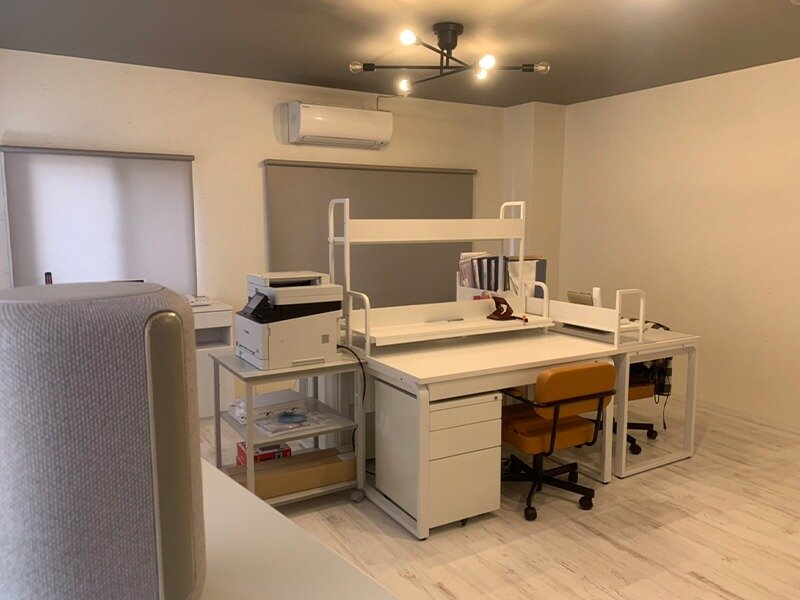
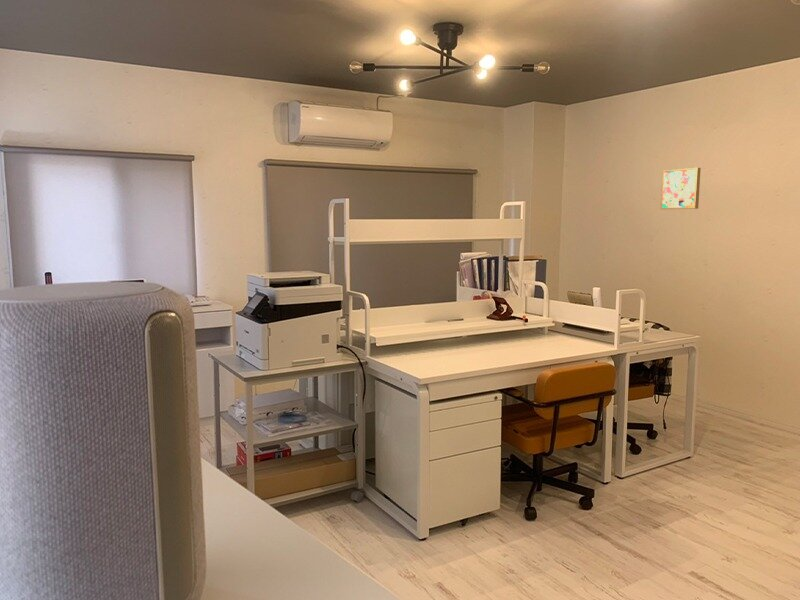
+ wall art [660,167,702,210]
